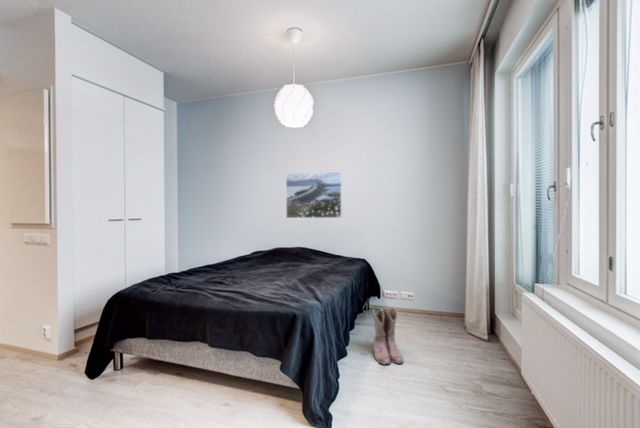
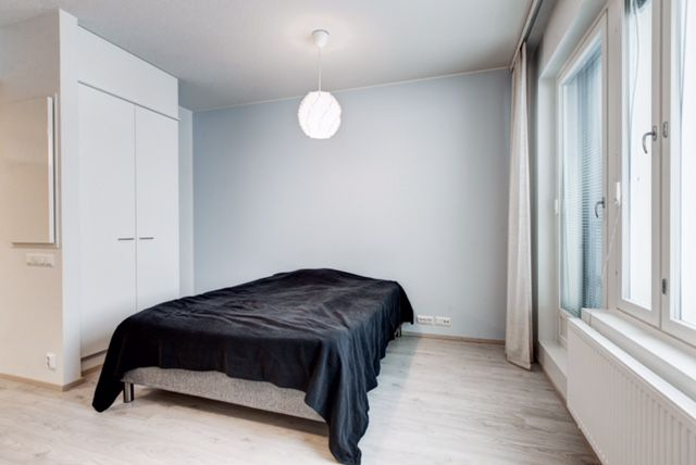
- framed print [285,170,343,219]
- boots [371,307,405,365]
